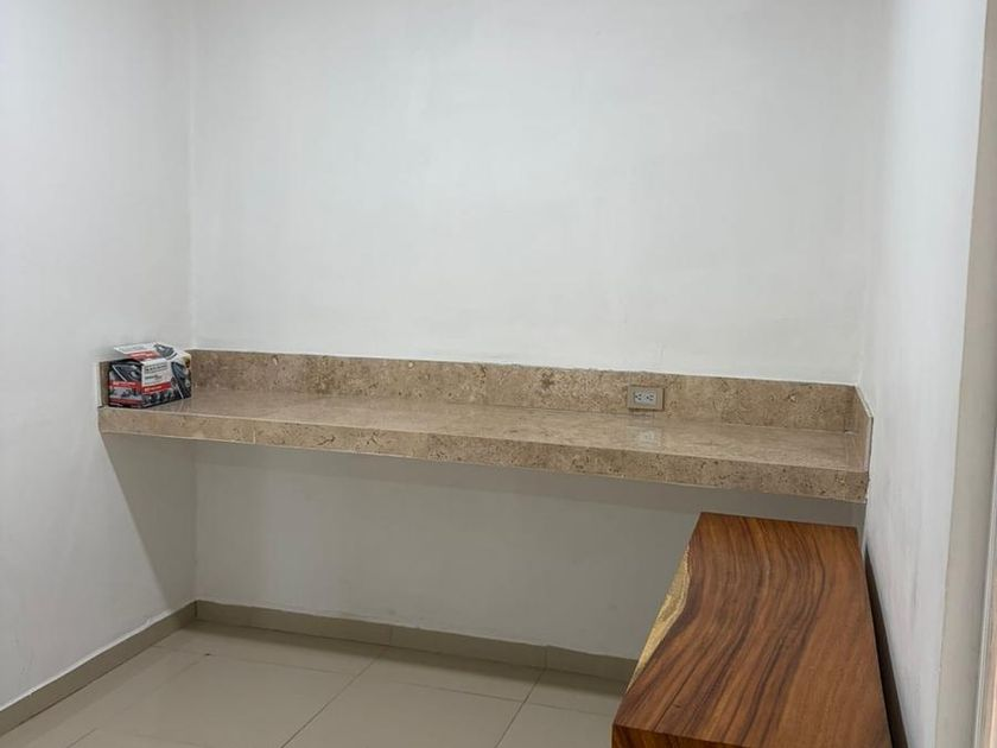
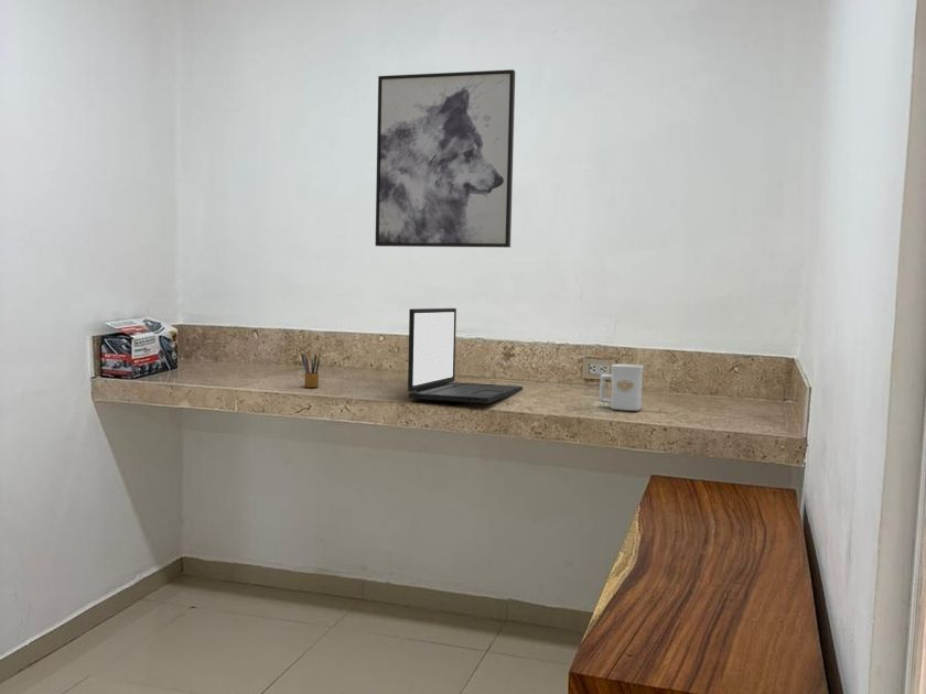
+ wall art [374,68,516,249]
+ pencil box [300,354,321,388]
+ mug [599,362,645,412]
+ laptop [407,307,524,404]
